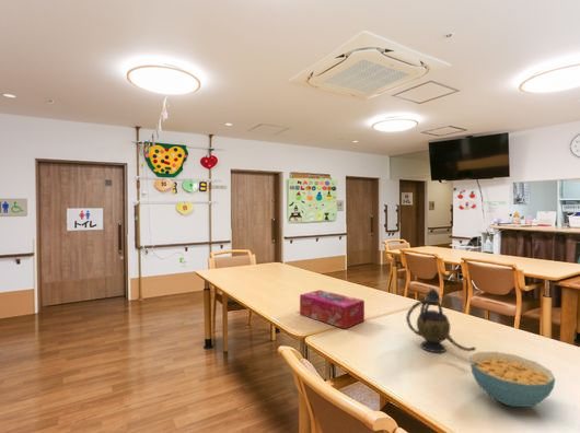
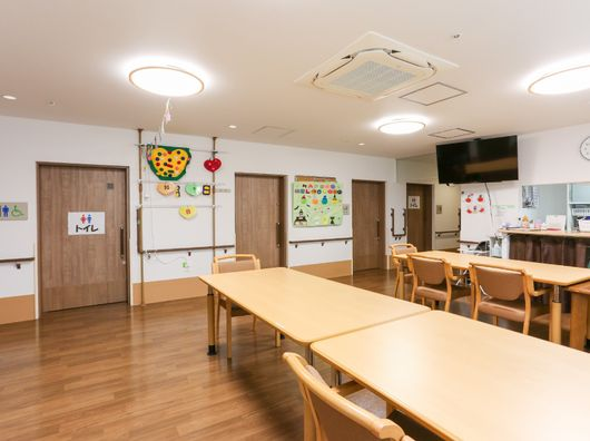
- tissue box [299,289,366,330]
- teapot [405,286,477,353]
- cereal bowl [469,351,556,408]
